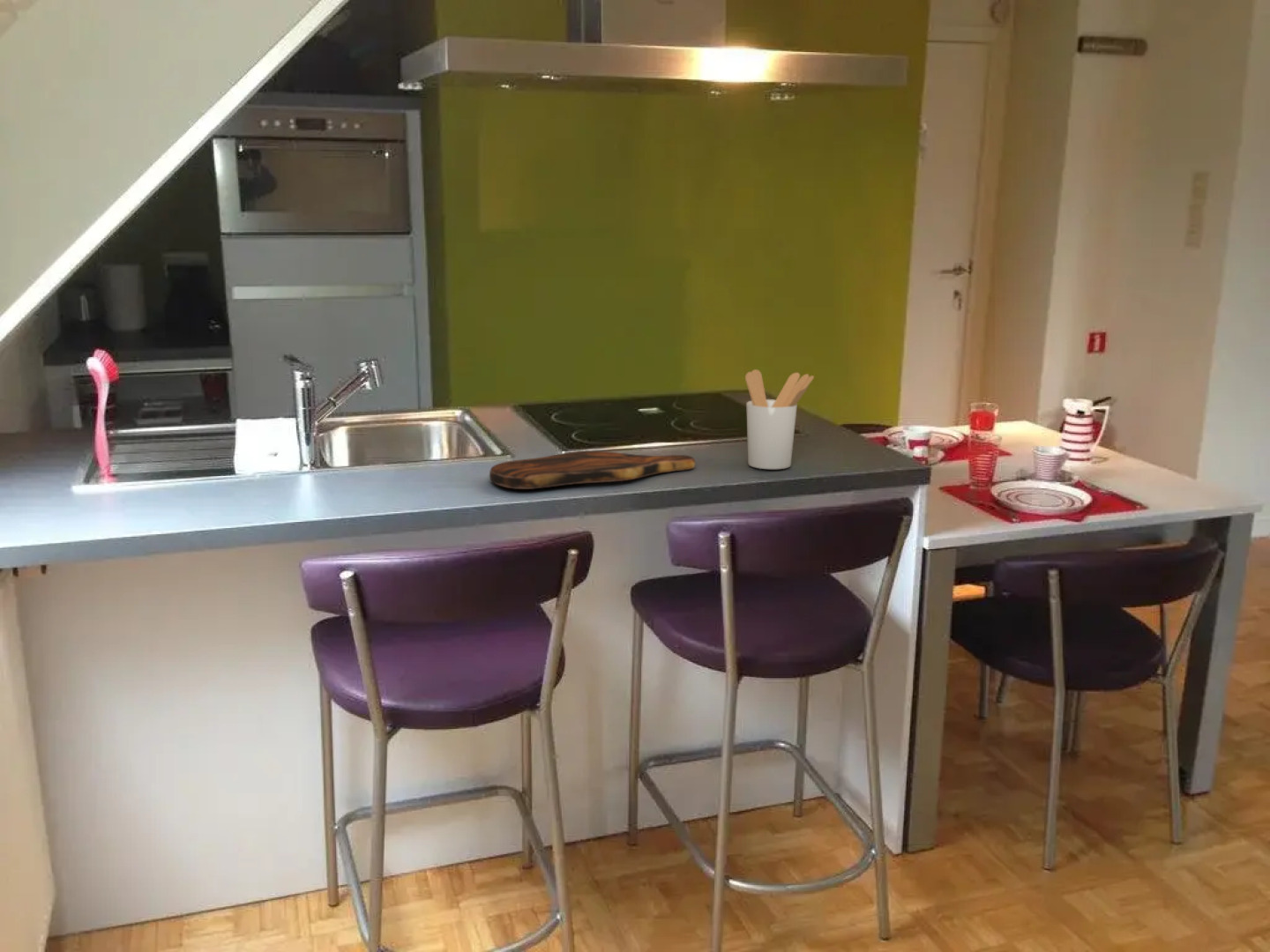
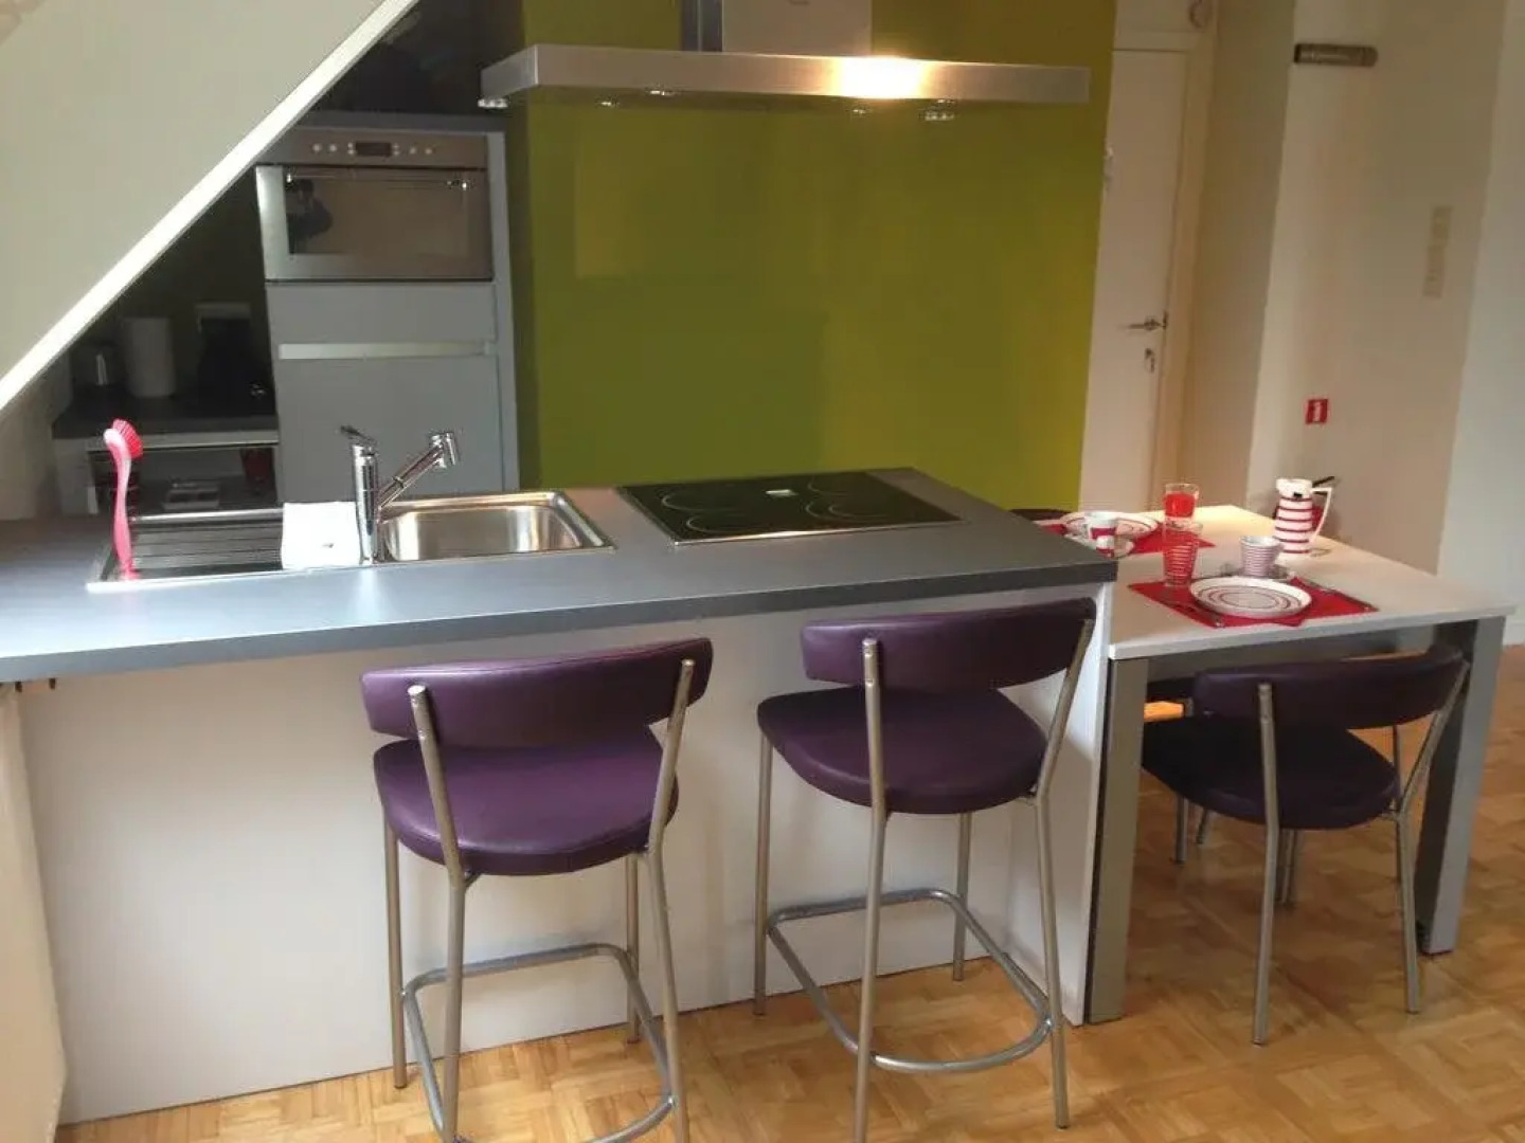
- utensil holder [744,368,815,470]
- cutting board [489,450,696,490]
